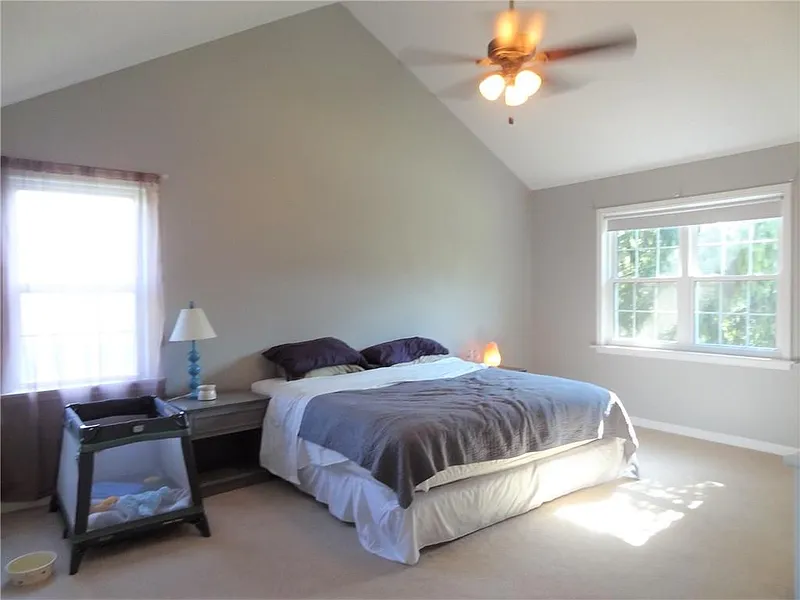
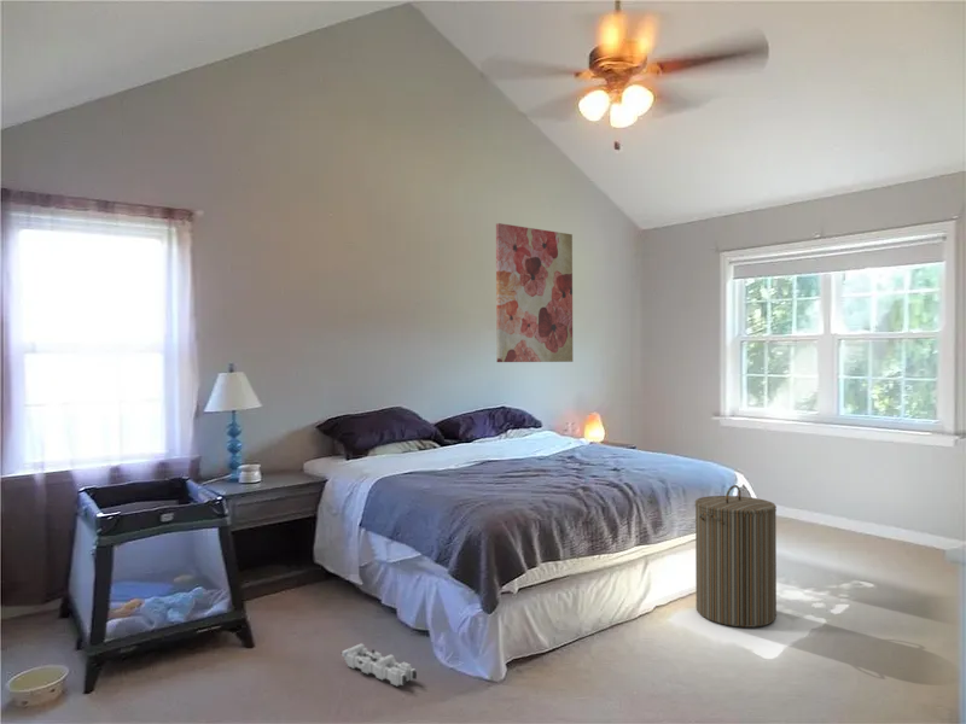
+ wall art [495,222,574,363]
+ laundry hamper [694,484,778,629]
+ toy train [339,642,418,687]
